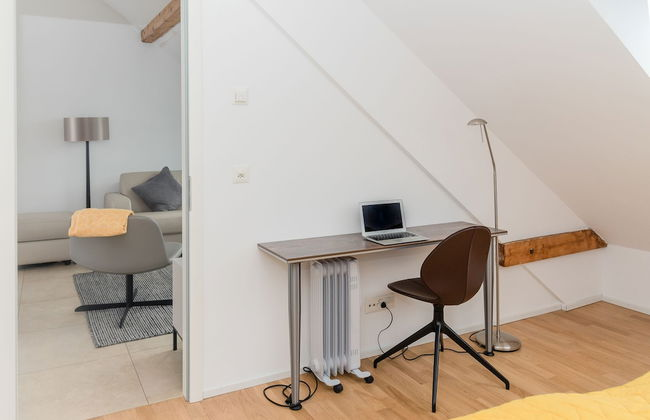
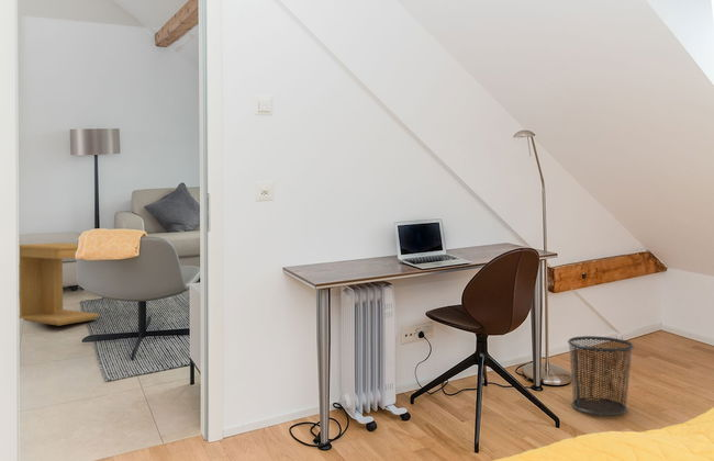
+ waste bin [567,335,635,417]
+ side table [19,241,100,327]
